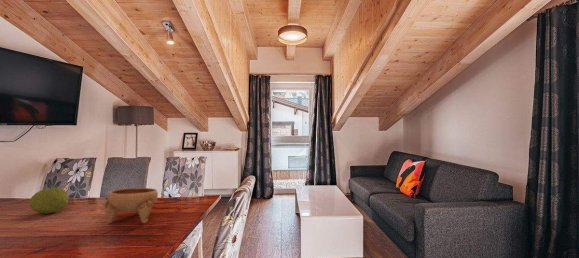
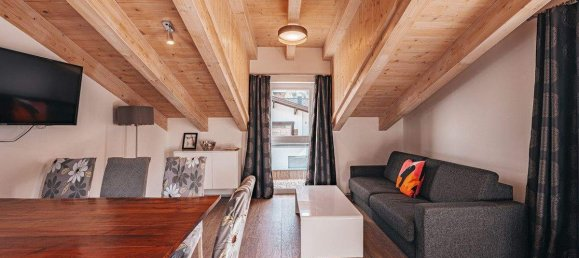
- bowl [102,187,159,224]
- fruit [28,187,70,215]
